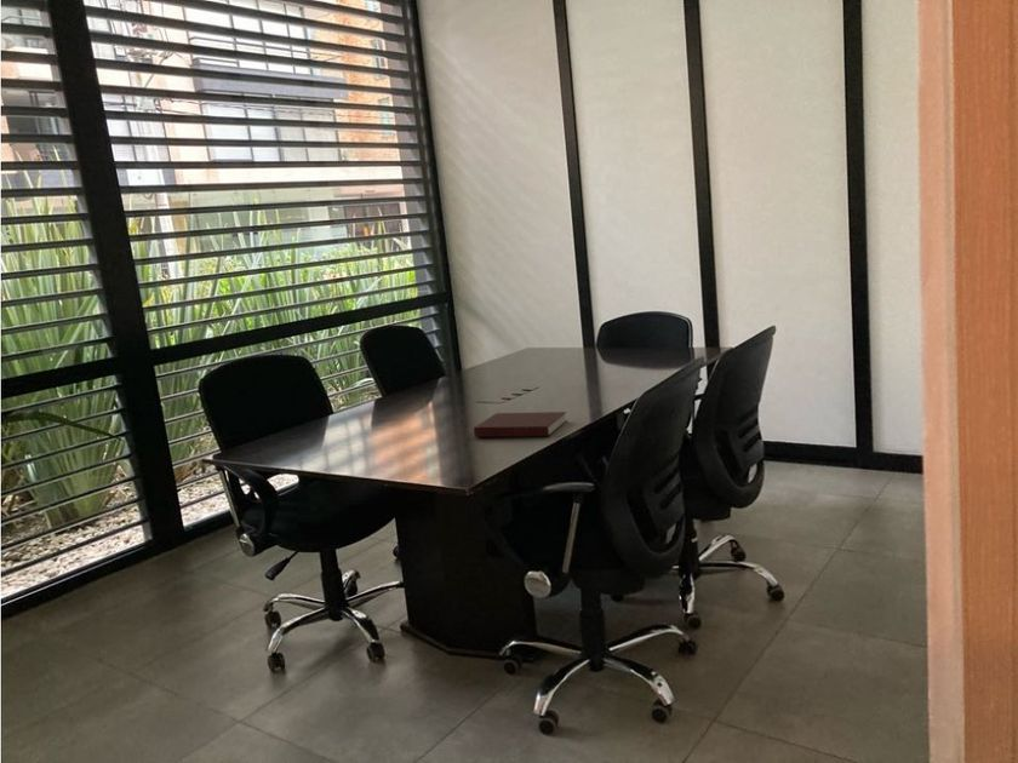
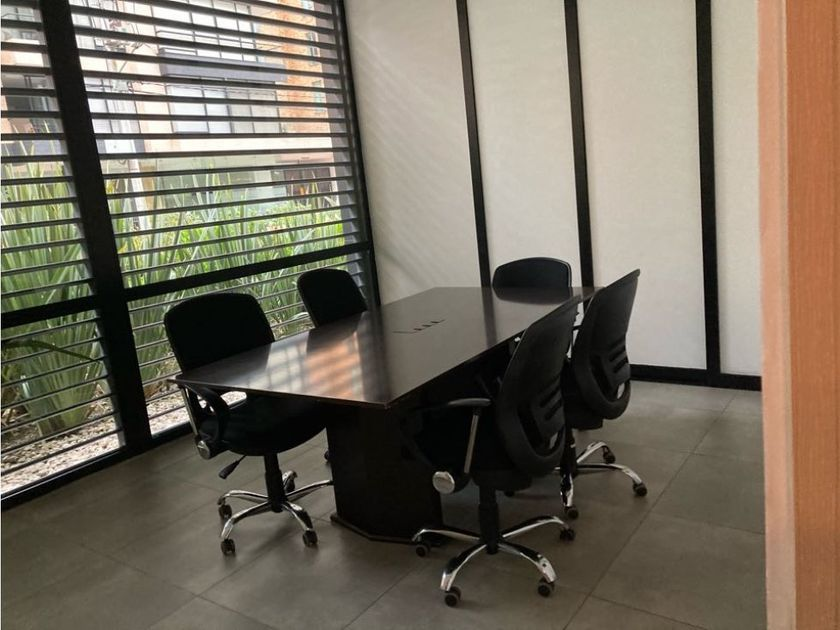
- notebook [473,411,568,438]
